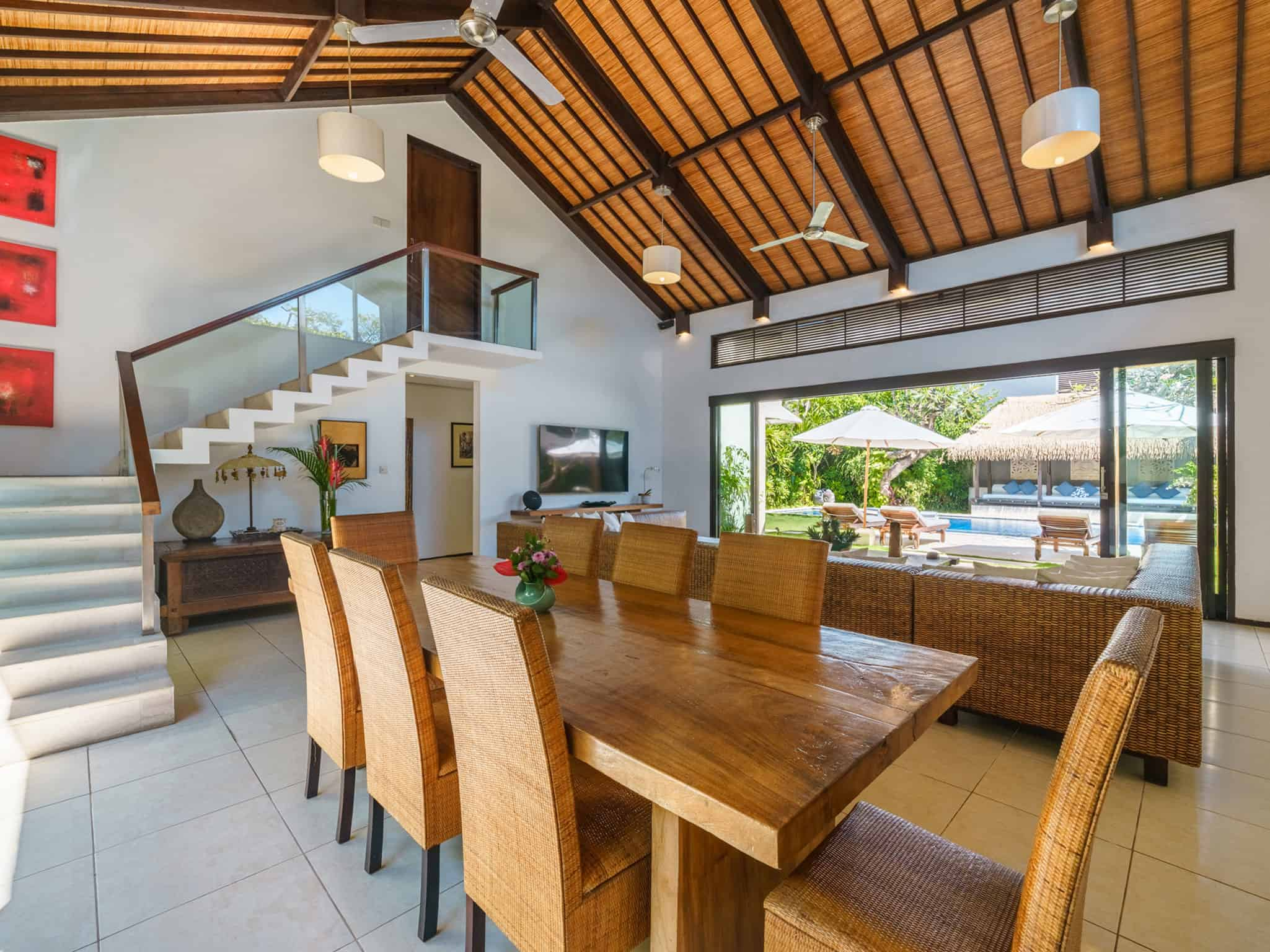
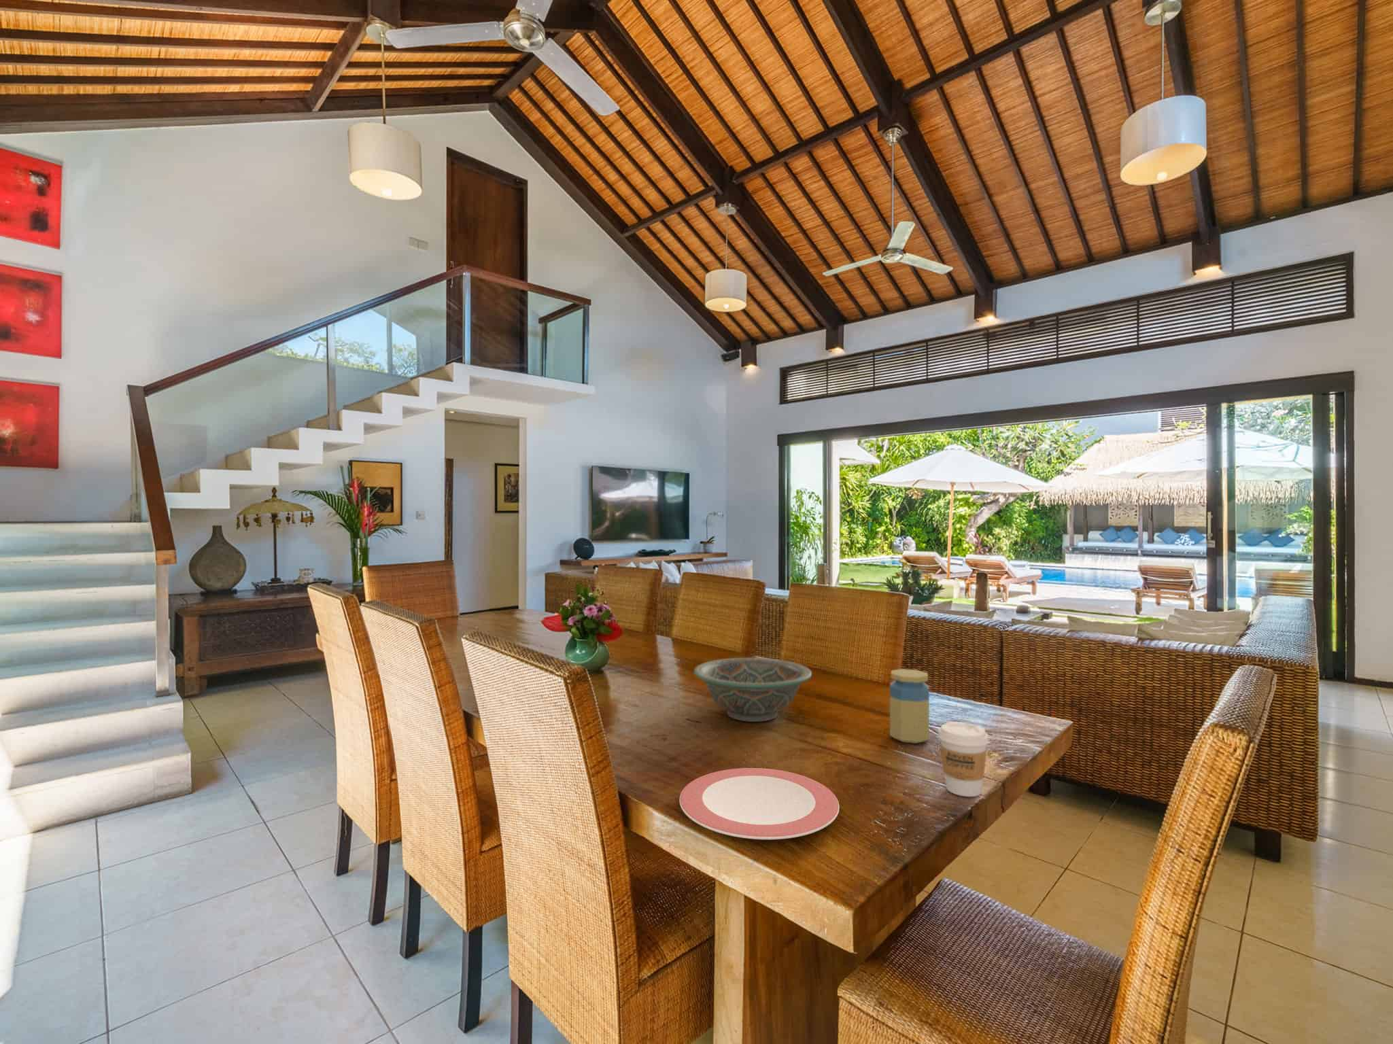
+ coffee cup [938,722,989,797]
+ plate [679,768,840,840]
+ jar [890,668,930,745]
+ decorative bowl [693,657,813,723]
